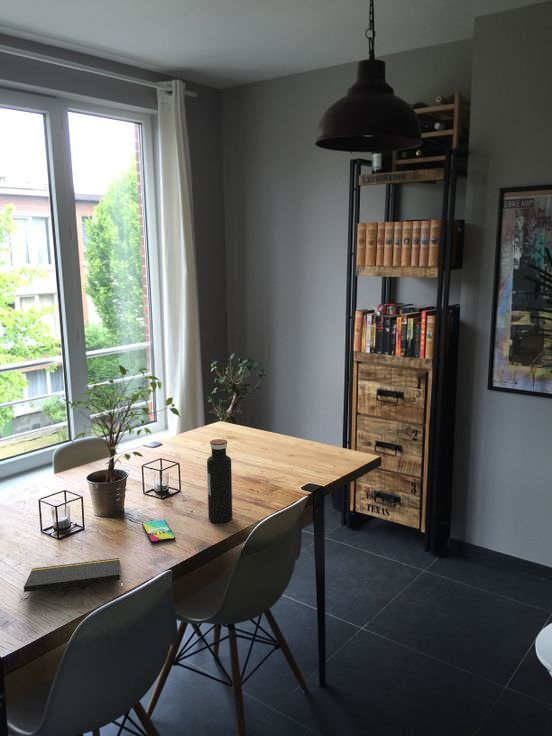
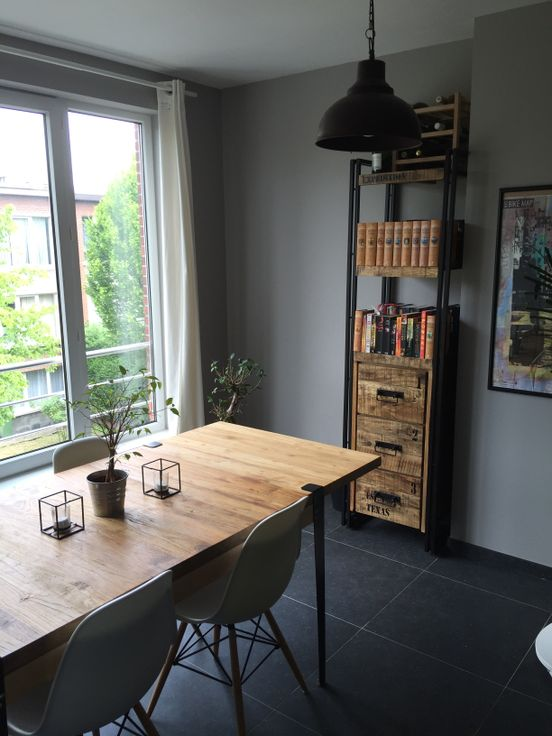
- smartphone [141,519,176,544]
- water bottle [206,438,233,524]
- notepad [23,557,124,593]
